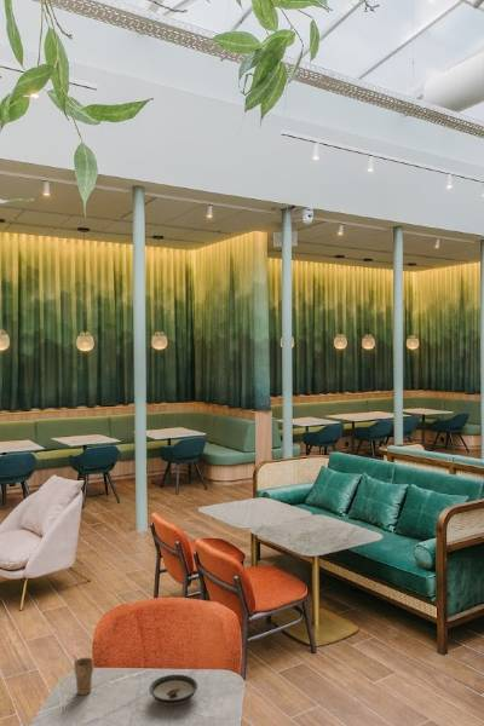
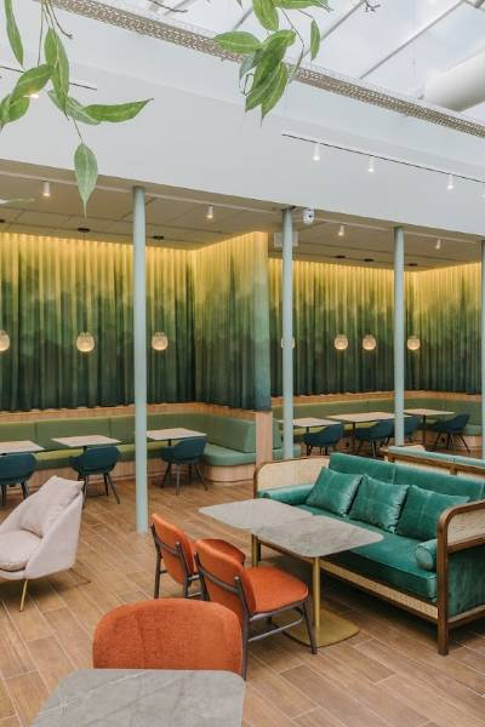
- saucer [148,674,198,707]
- cup [73,655,94,696]
